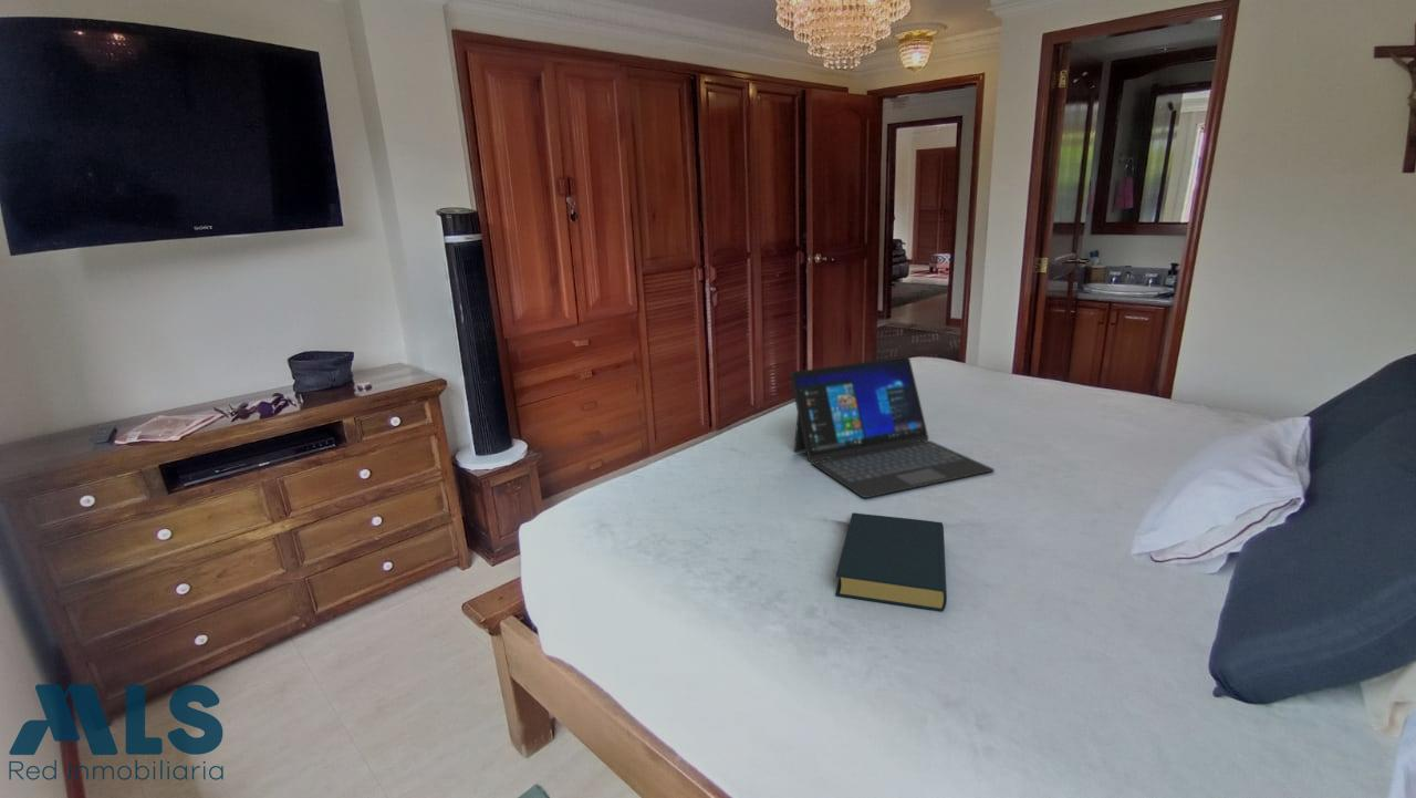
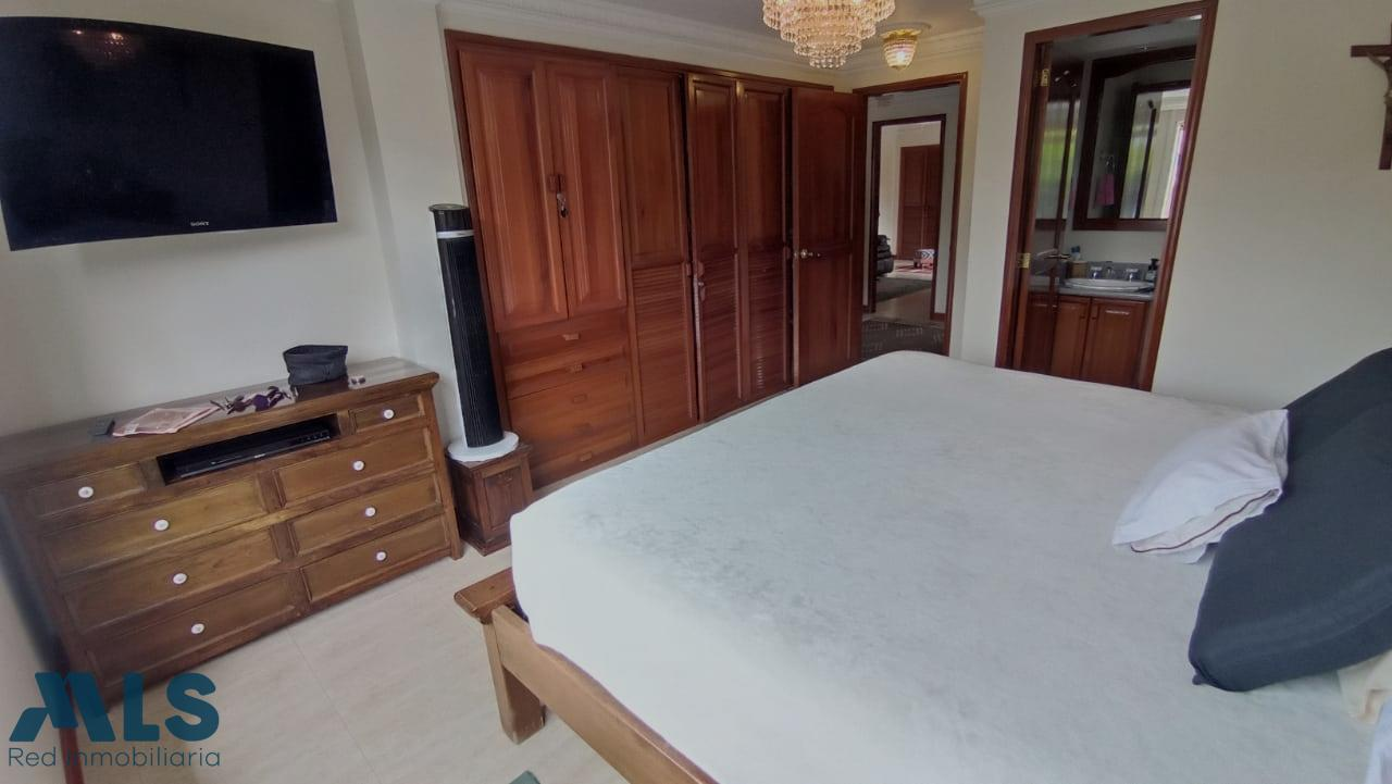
- laptop [789,356,996,499]
- hardback book [835,511,948,612]
